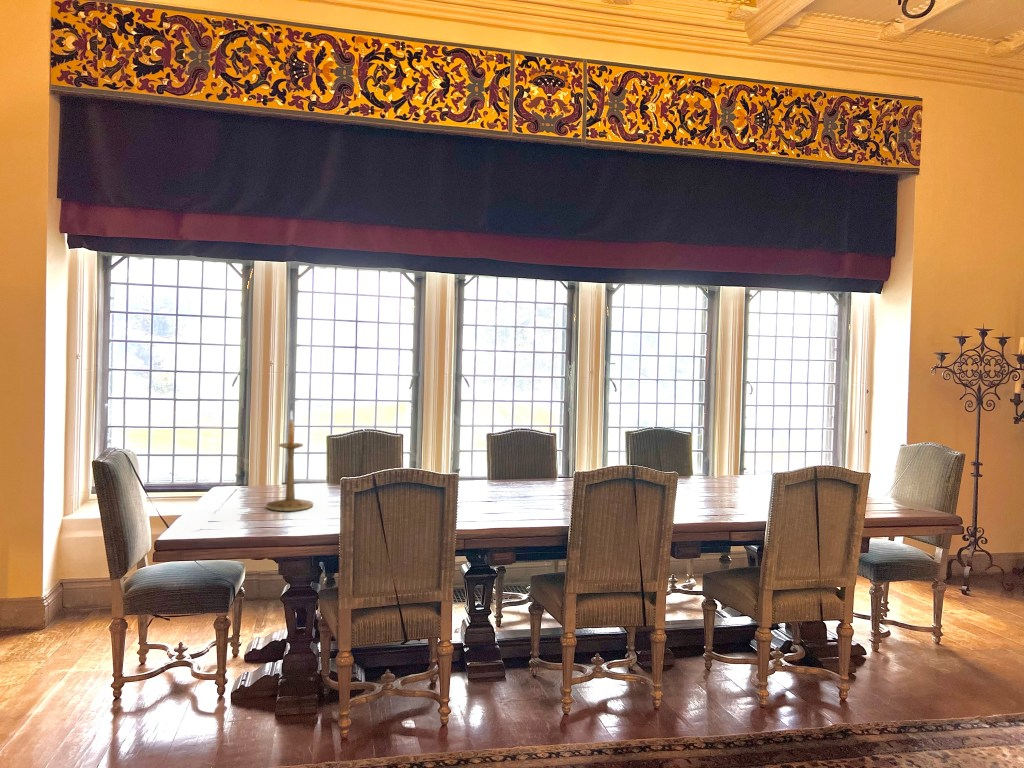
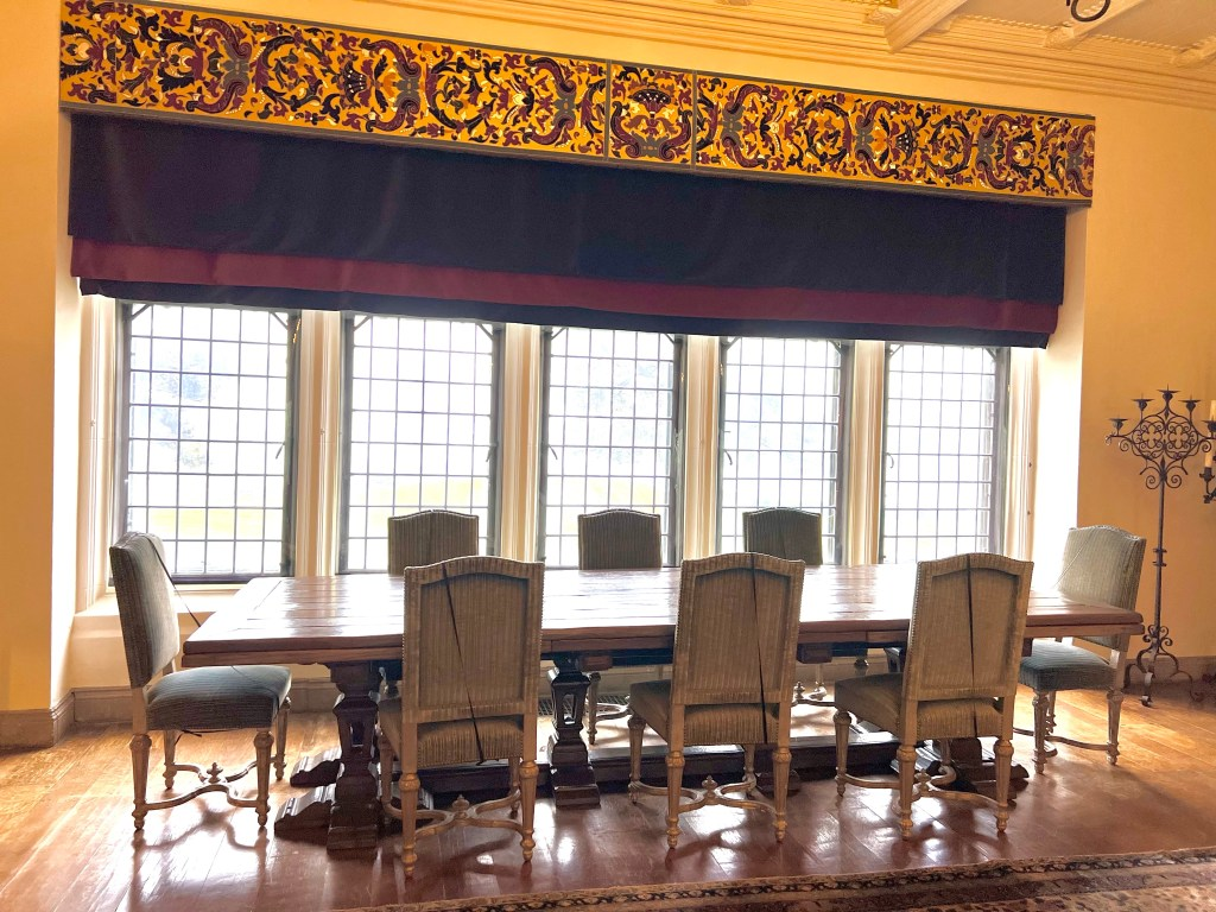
- candlestick [265,409,315,512]
